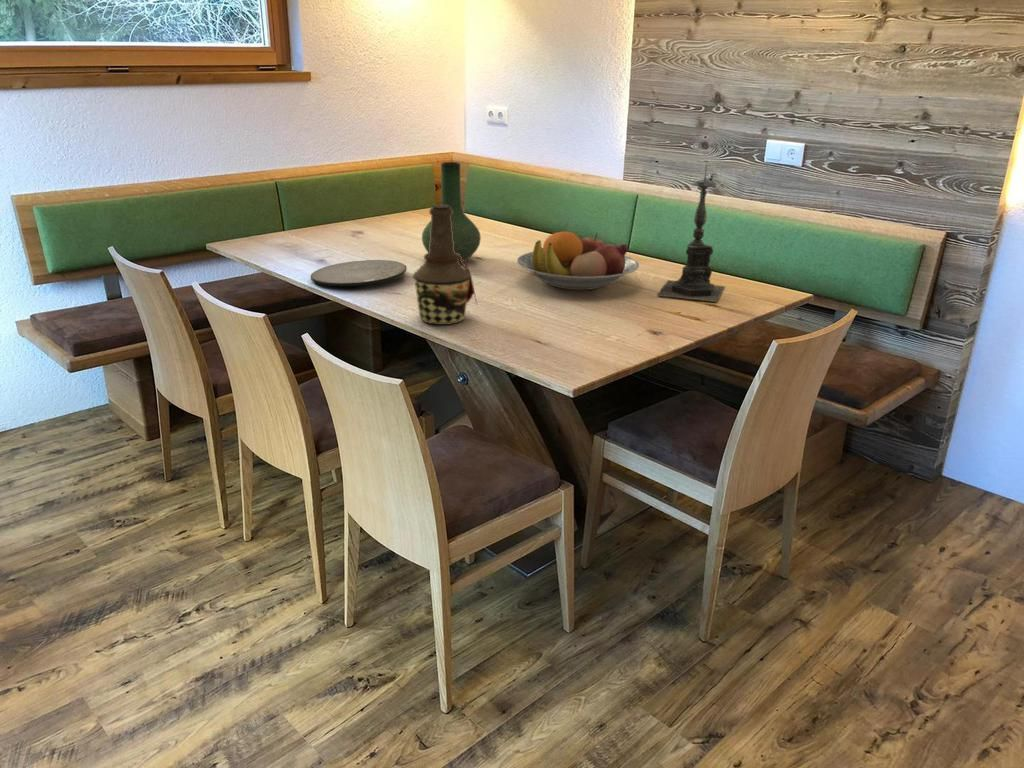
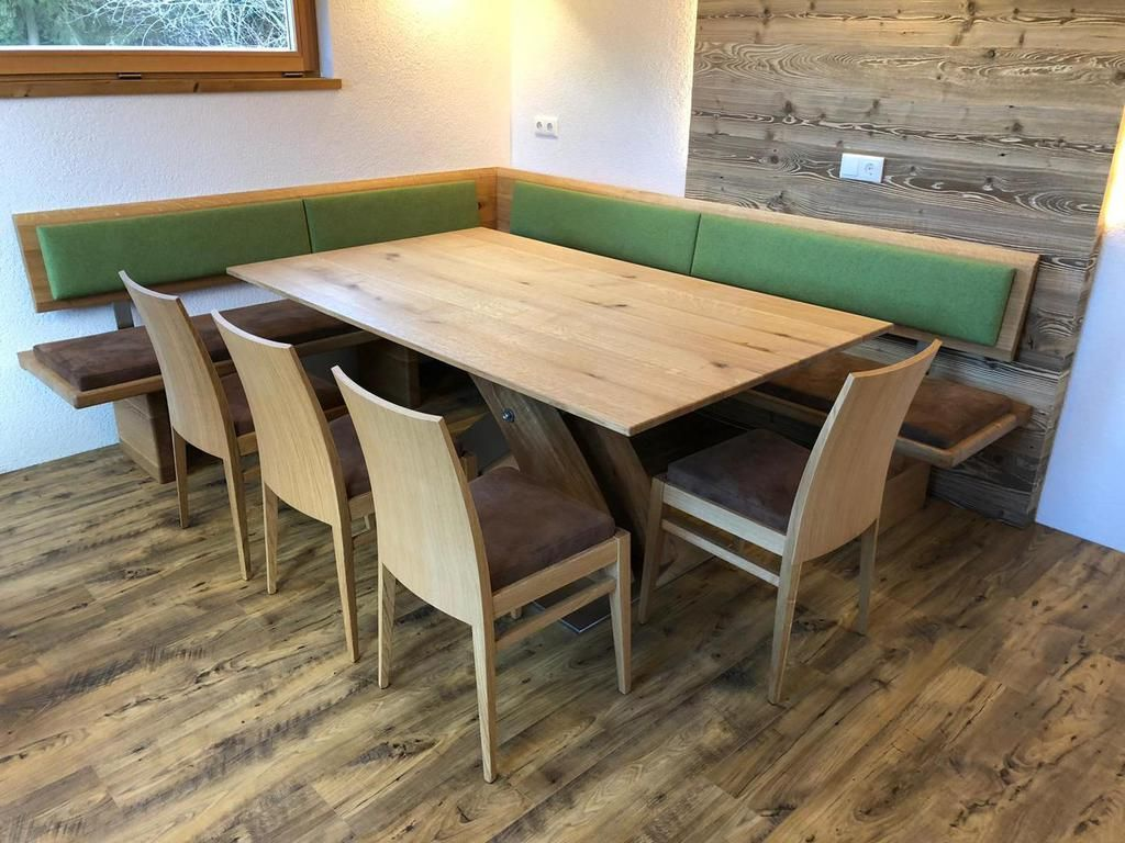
- candle holder [657,162,725,303]
- vase [421,161,482,264]
- plate [310,259,408,287]
- fruit bowl [516,231,640,291]
- bottle [412,204,478,326]
